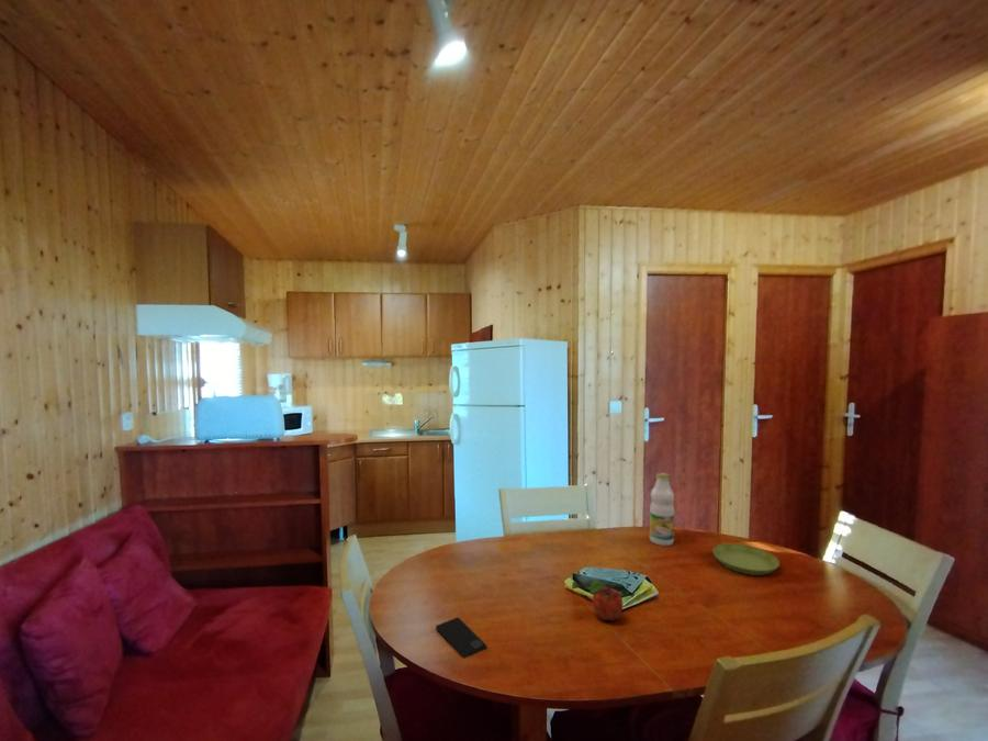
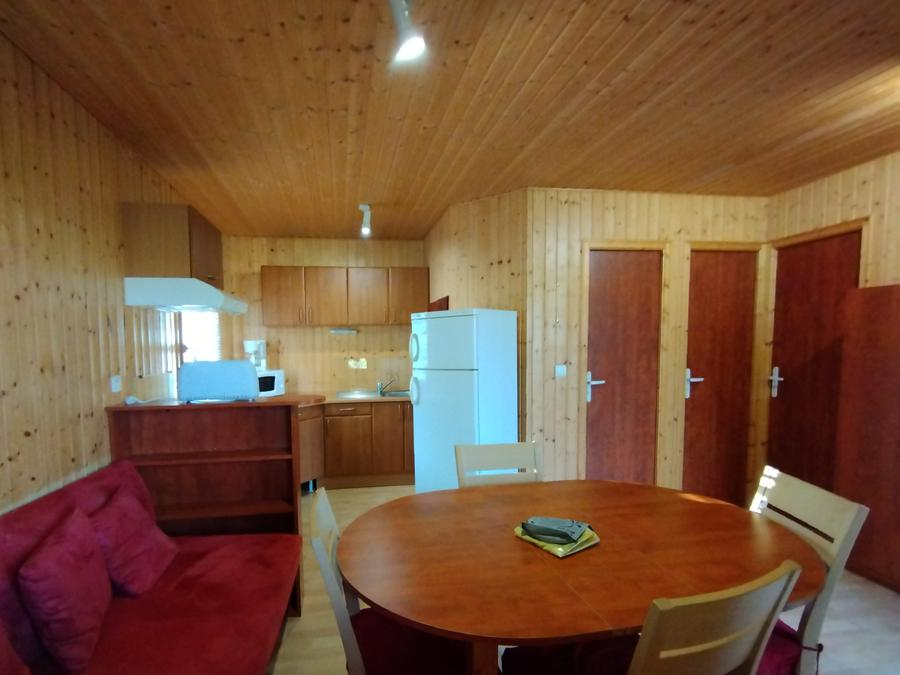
- smartphone [435,616,489,659]
- bottle [649,472,675,547]
- saucer [712,542,781,576]
- fruit [590,579,624,622]
